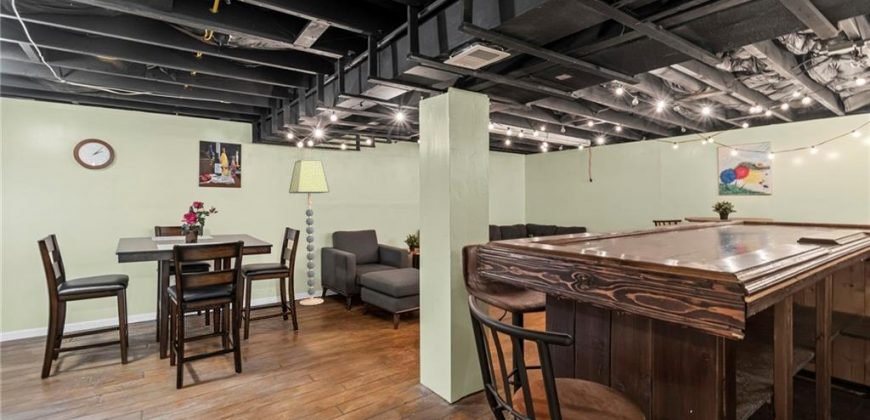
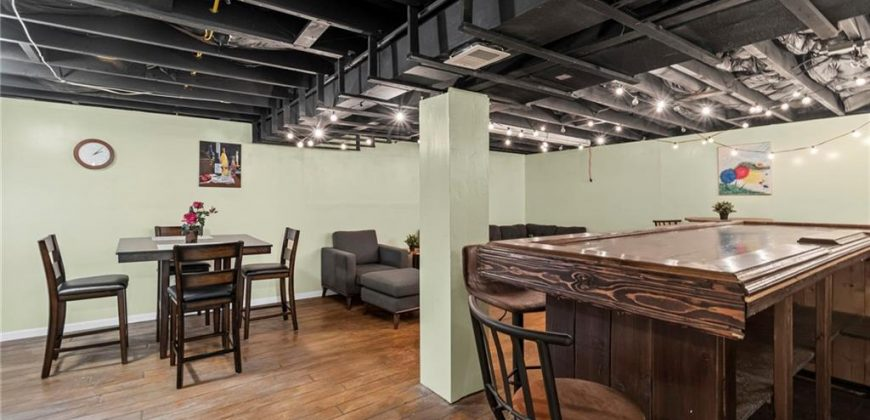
- floor lamp [288,158,331,306]
